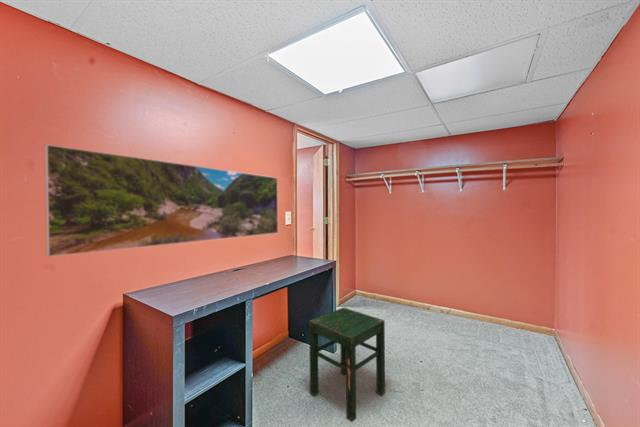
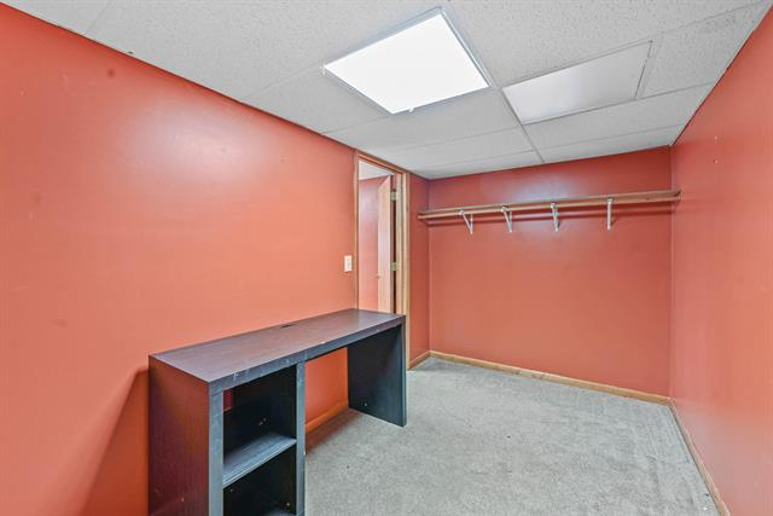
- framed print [44,143,279,258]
- stool [308,307,386,423]
